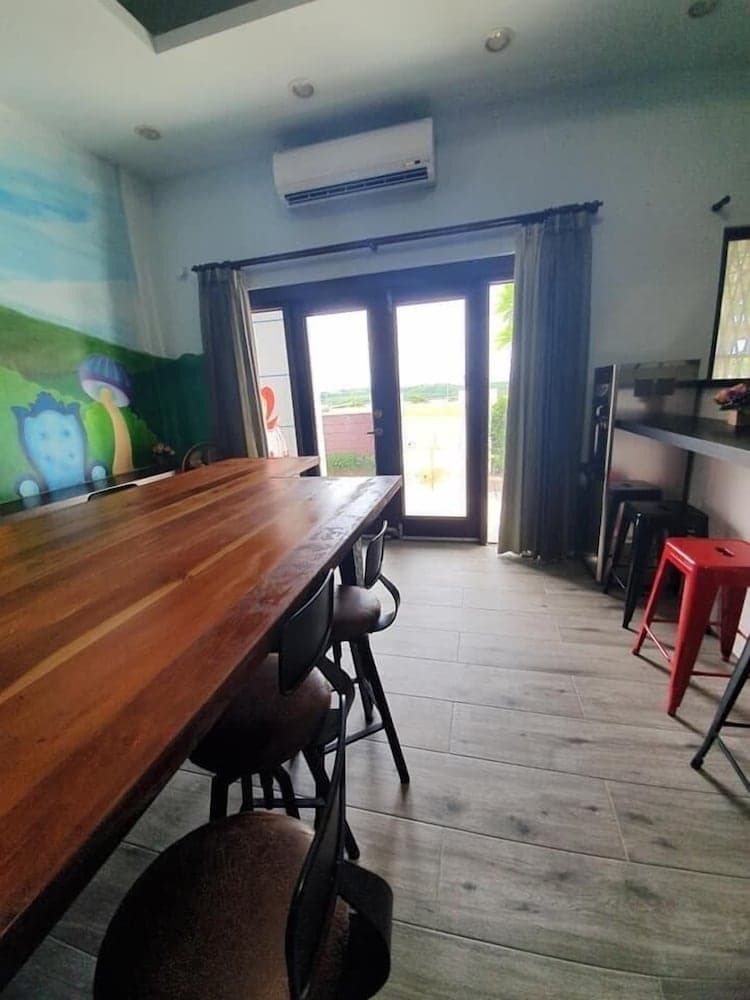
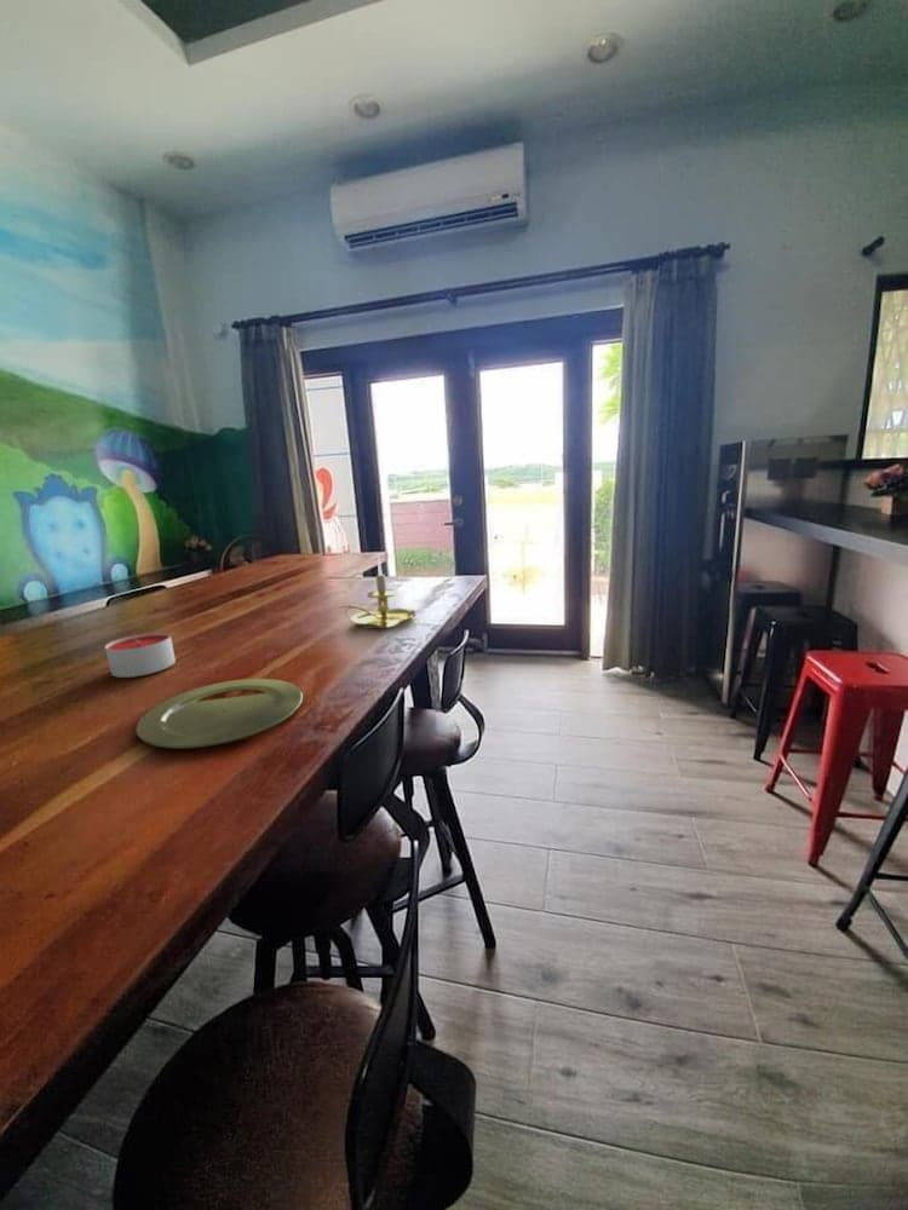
+ candle holder [338,557,418,630]
+ candle [104,632,177,679]
+ plate [134,678,304,750]
